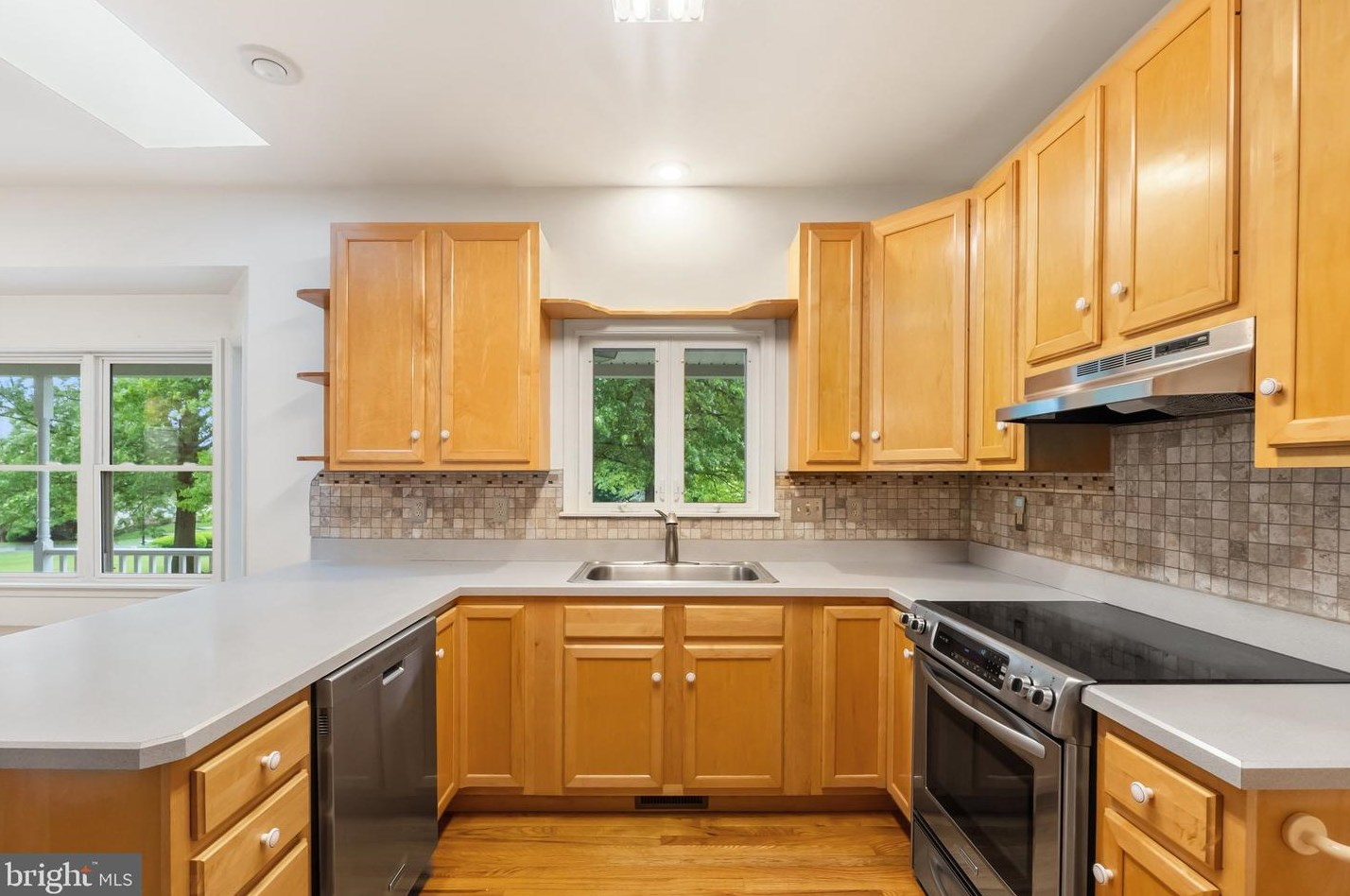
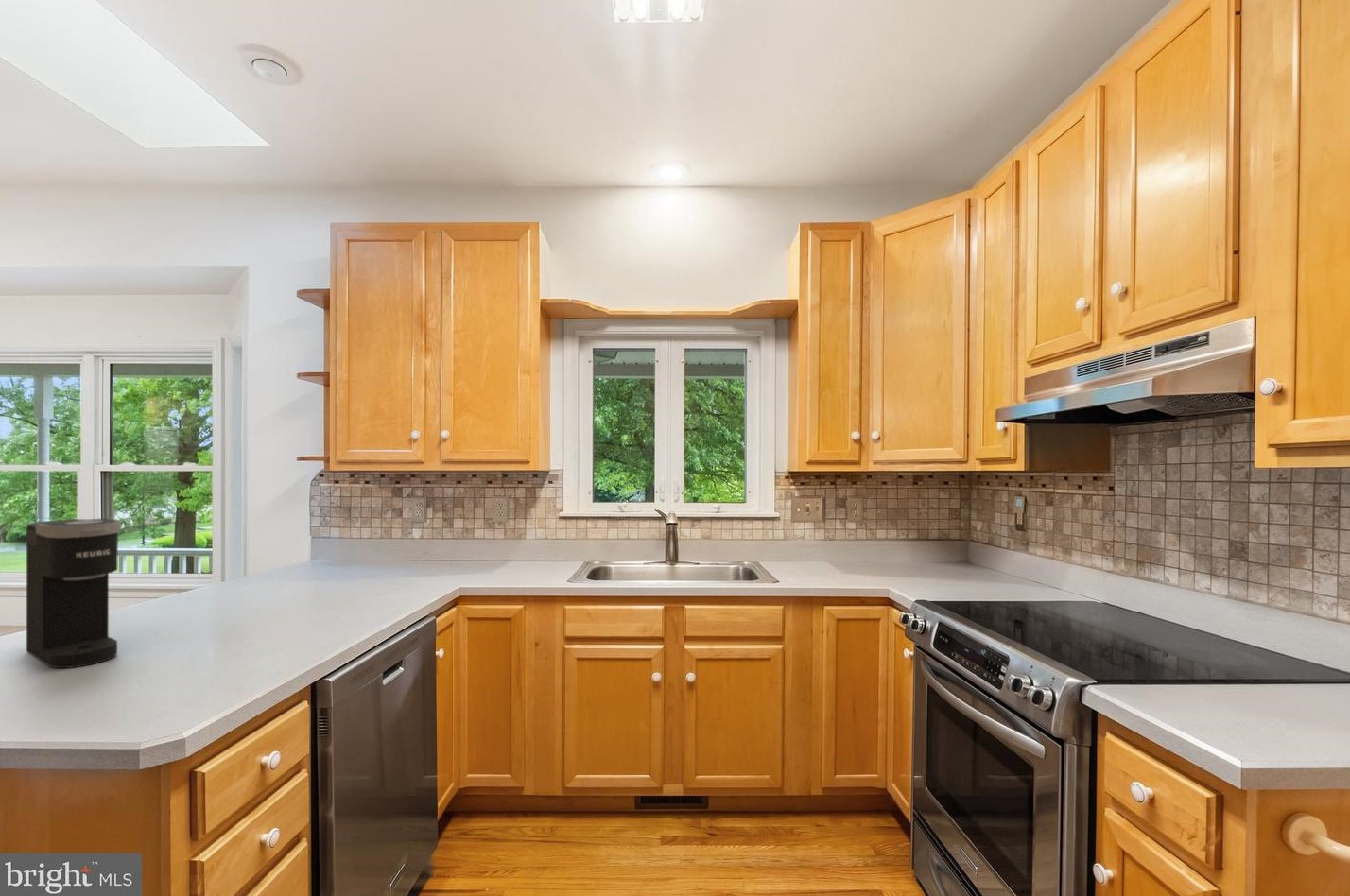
+ coffee maker [26,517,122,669]
